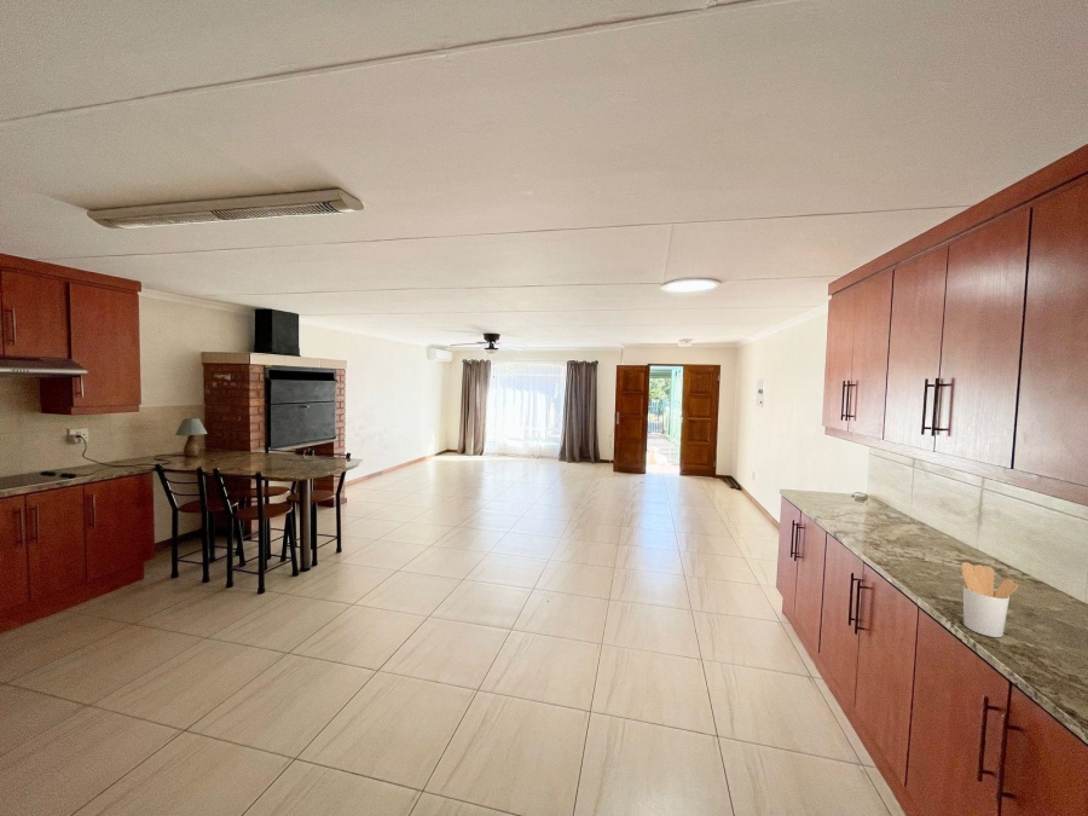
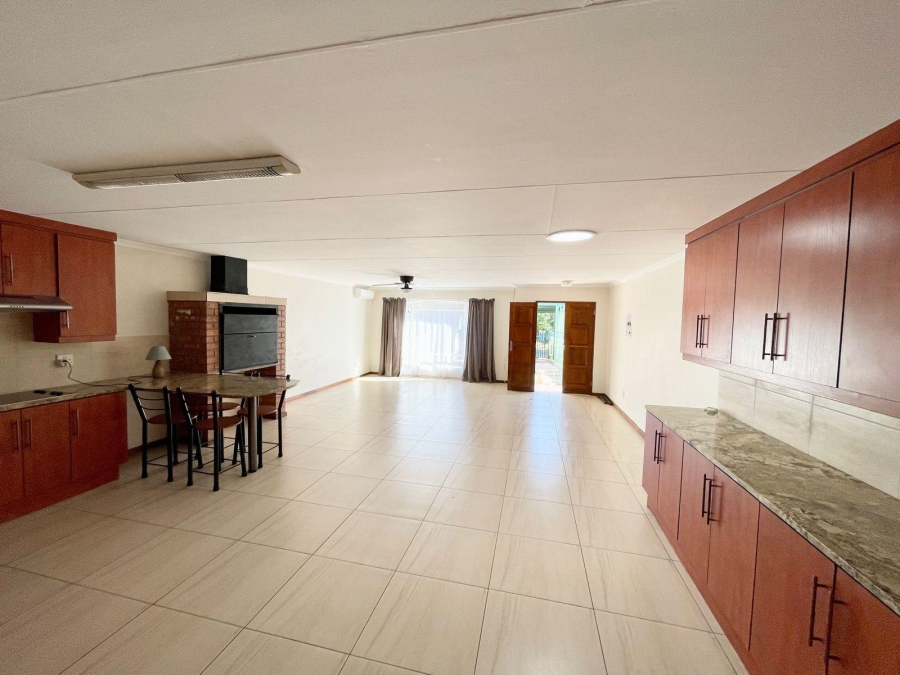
- utensil holder [960,561,1019,638]
